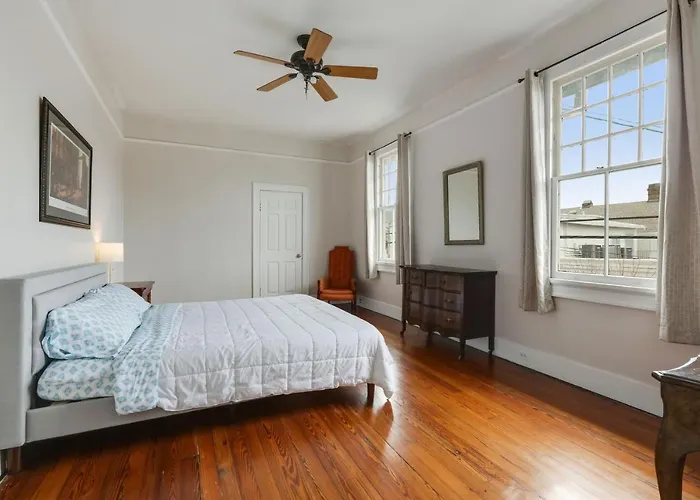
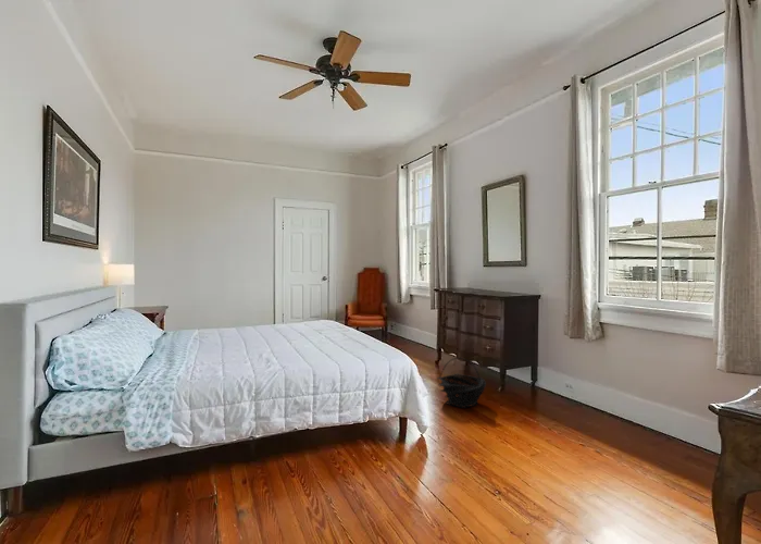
+ basket [437,357,487,409]
